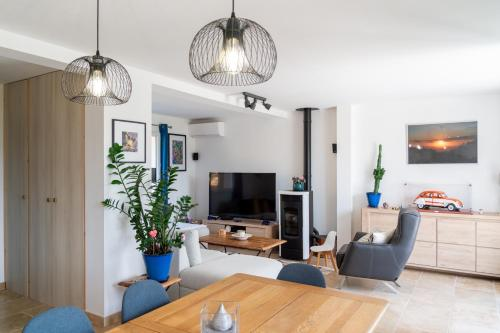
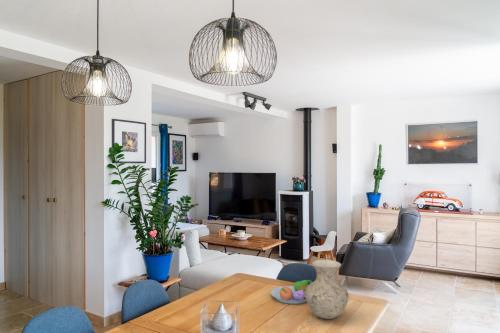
+ vase [305,259,350,320]
+ fruit bowl [270,279,313,305]
